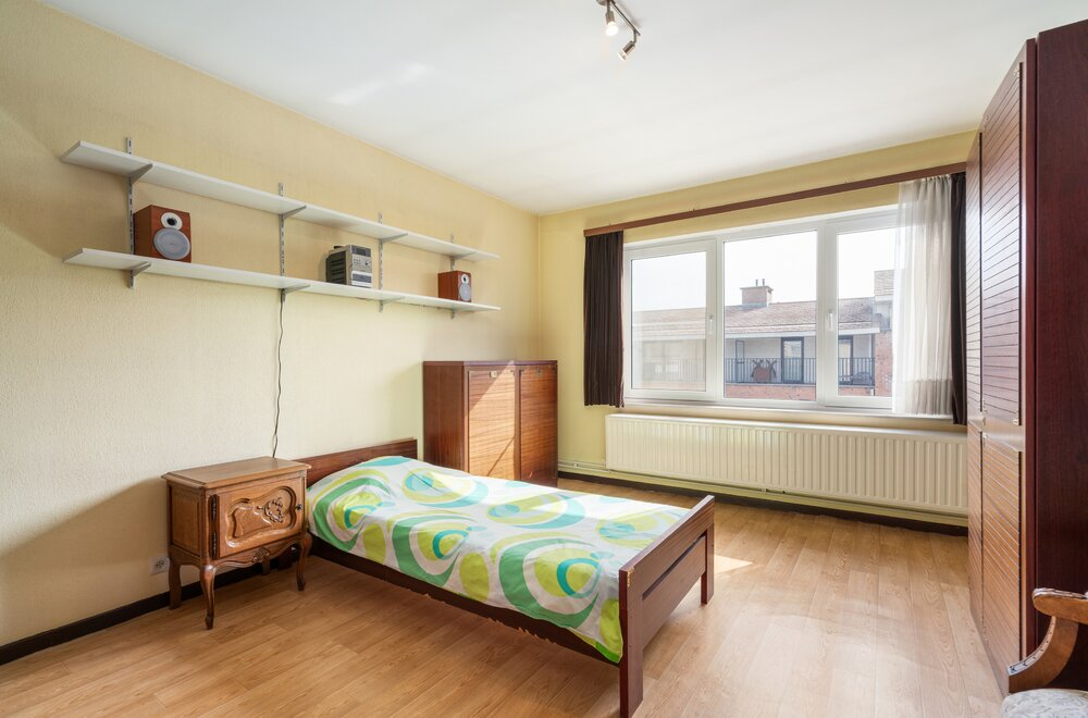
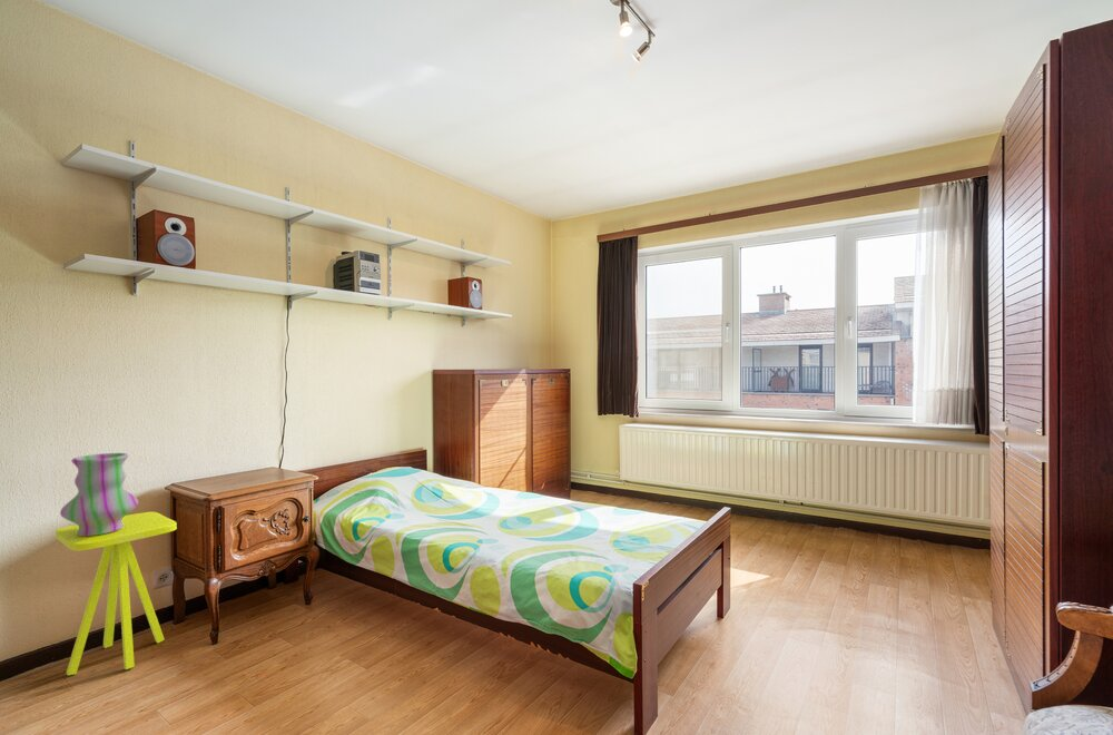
+ side table [55,511,178,676]
+ vase [59,452,139,536]
